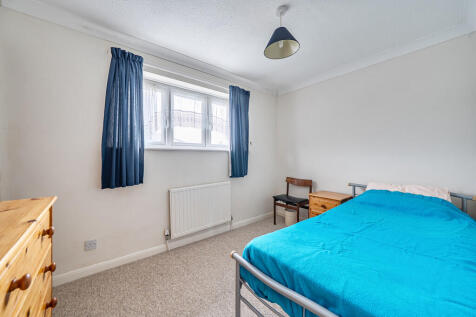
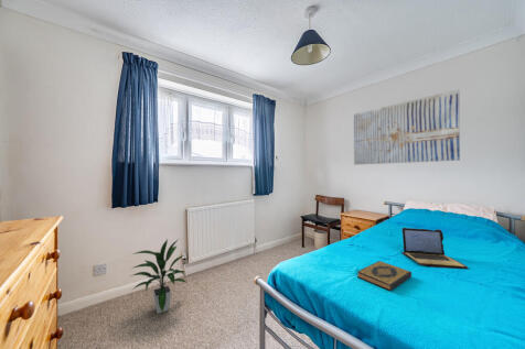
+ indoor plant [129,237,189,315]
+ laptop [400,227,470,270]
+ hardback book [356,260,413,292]
+ wall art [353,88,461,166]
